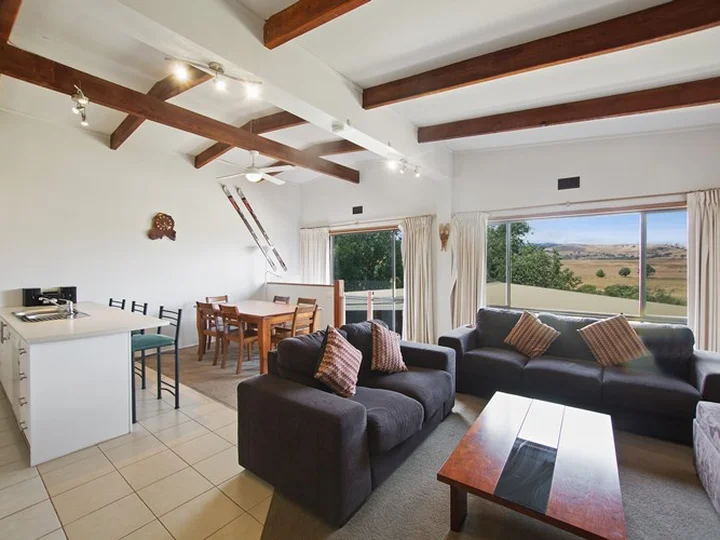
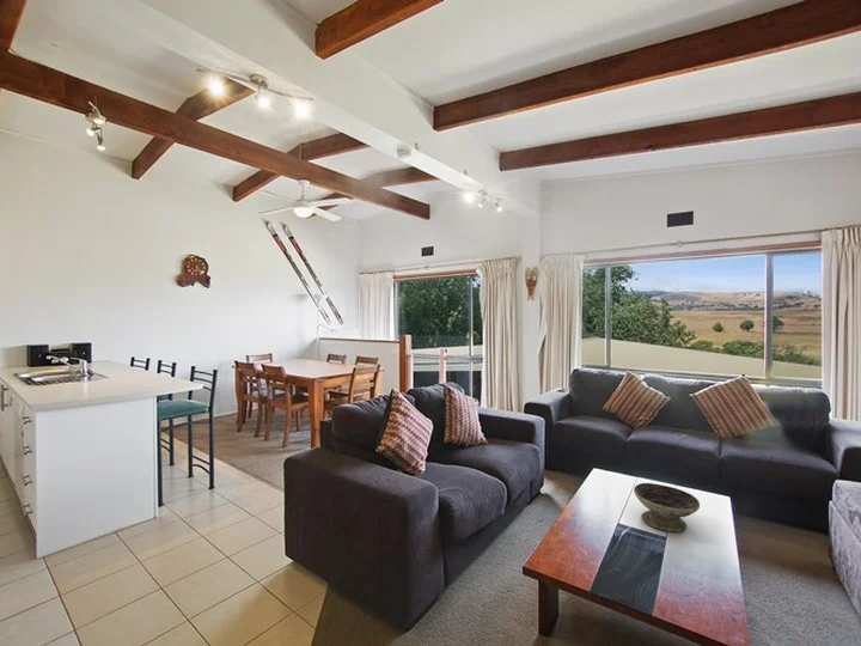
+ decorative bowl [633,482,701,532]
